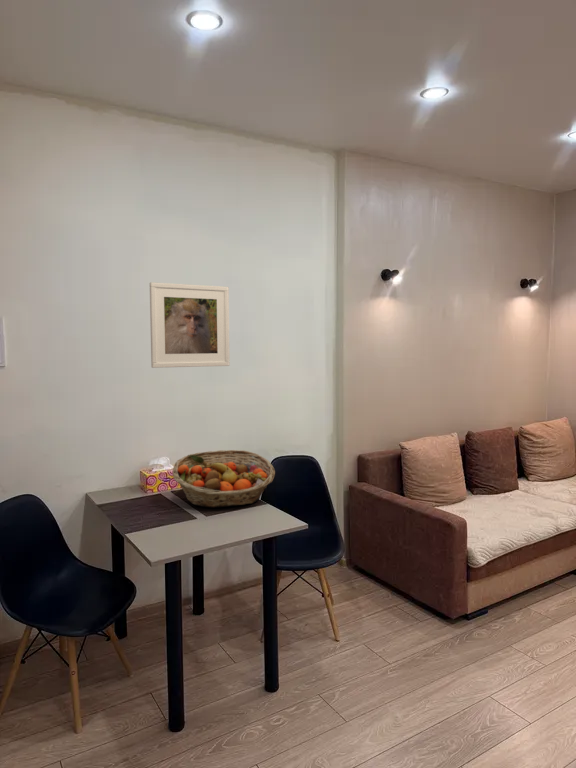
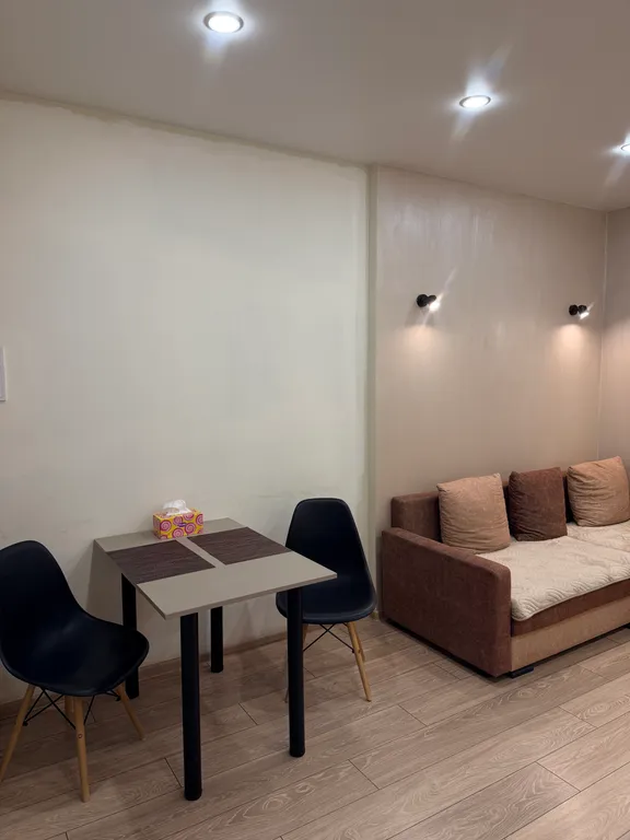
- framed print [149,281,231,369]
- fruit basket [172,449,276,508]
